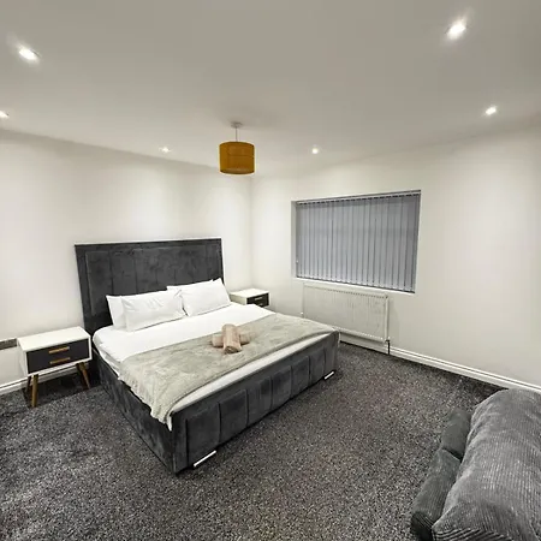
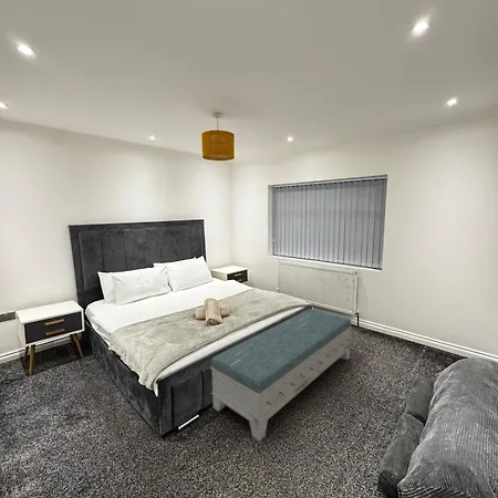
+ ottoman [209,308,353,443]
